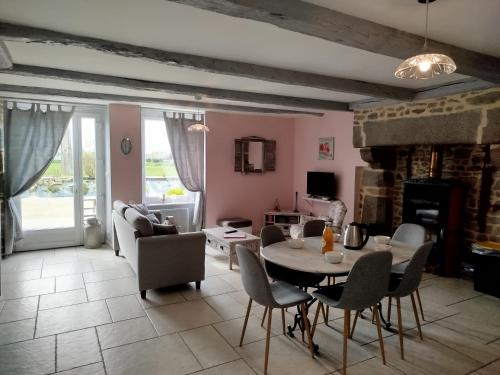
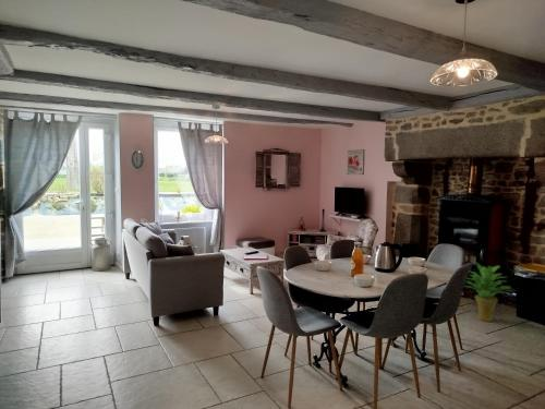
+ potted plant [464,261,512,323]
